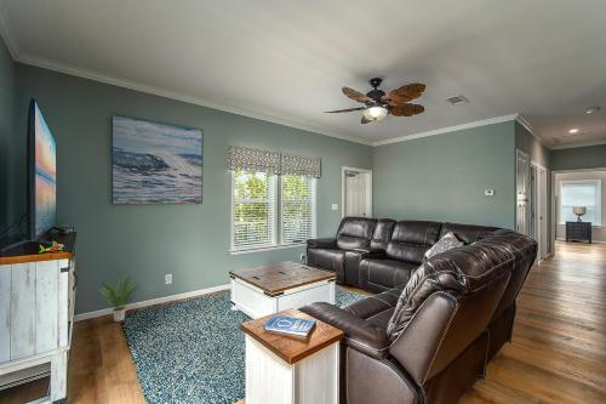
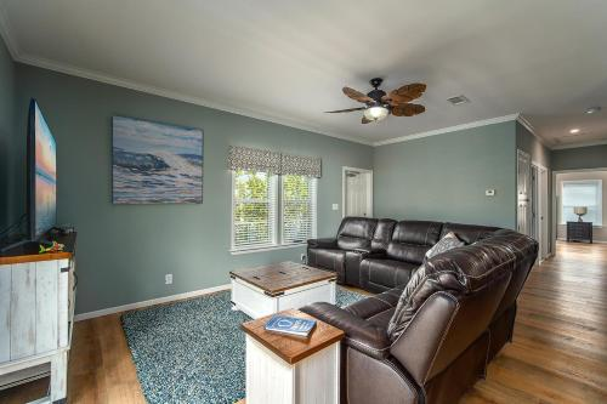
- potted plant [97,273,142,323]
